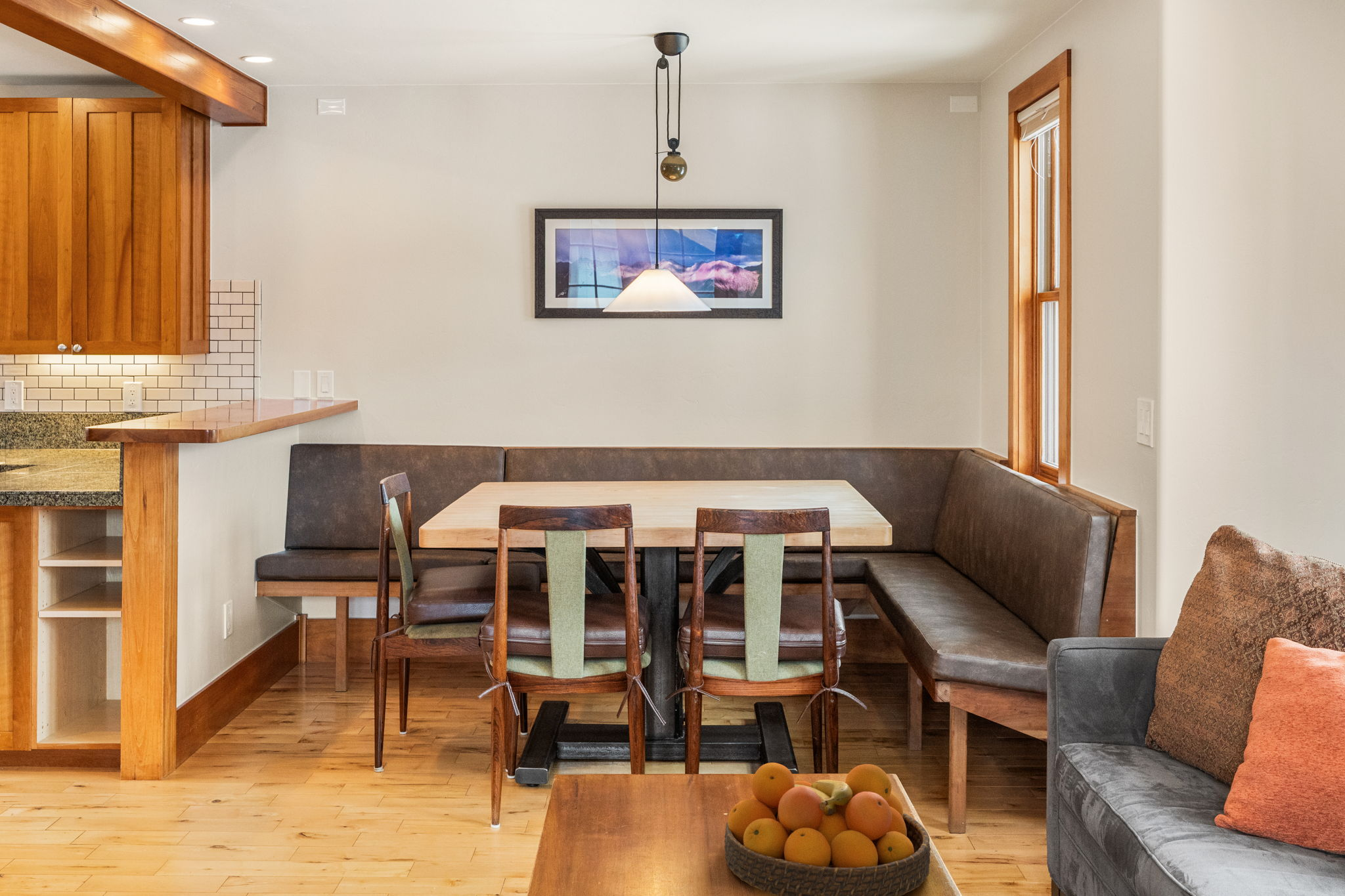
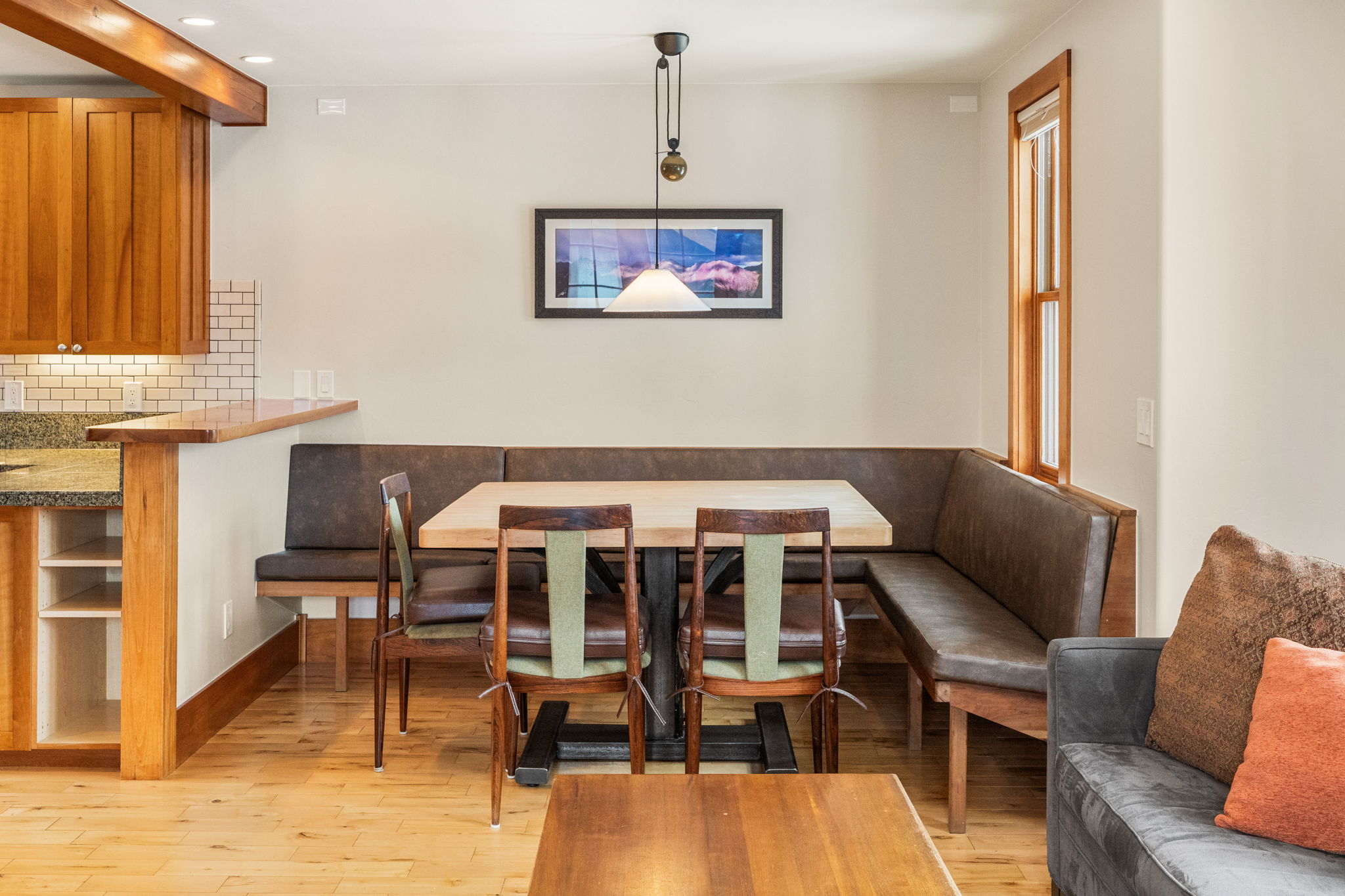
- fruit bowl [724,762,931,896]
